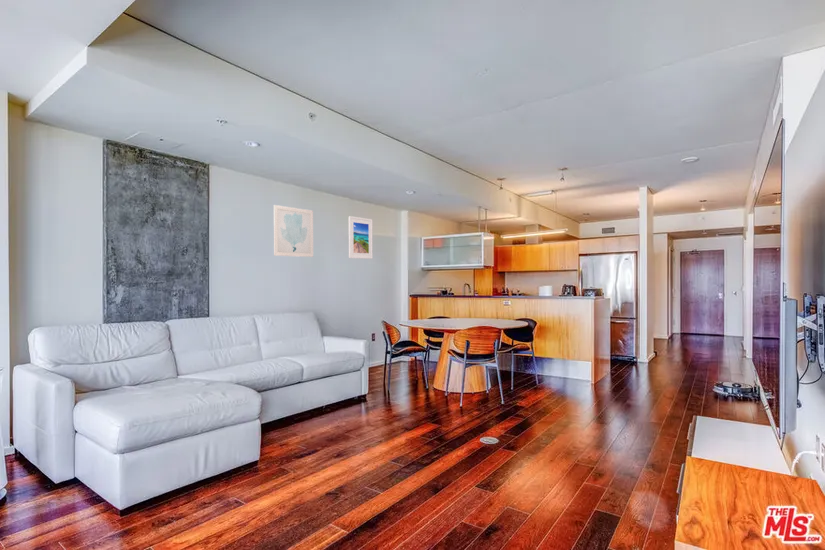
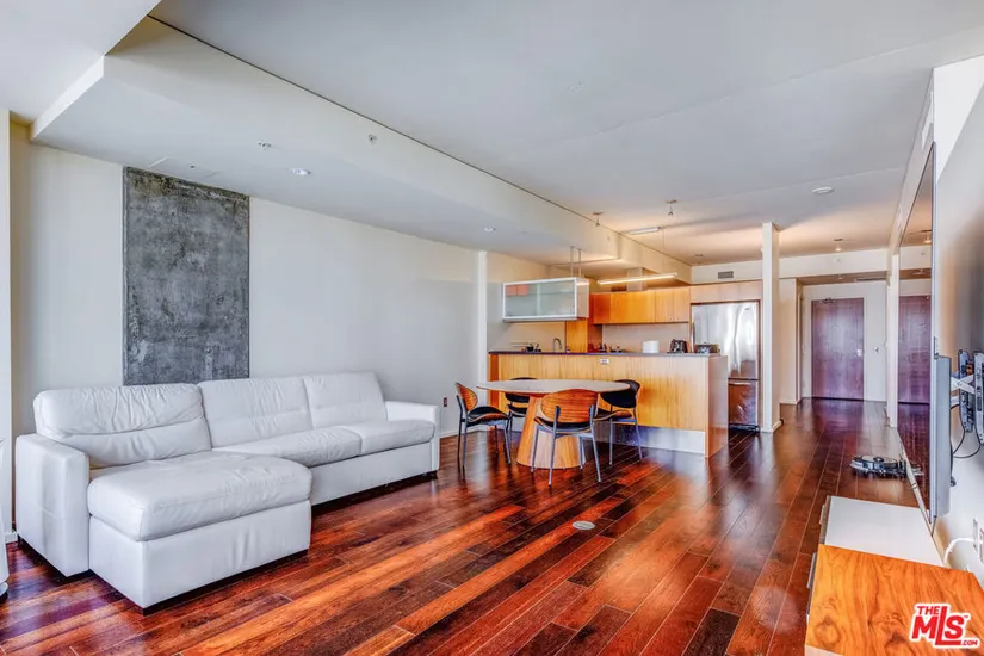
- wall art [273,204,314,258]
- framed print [348,215,373,260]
